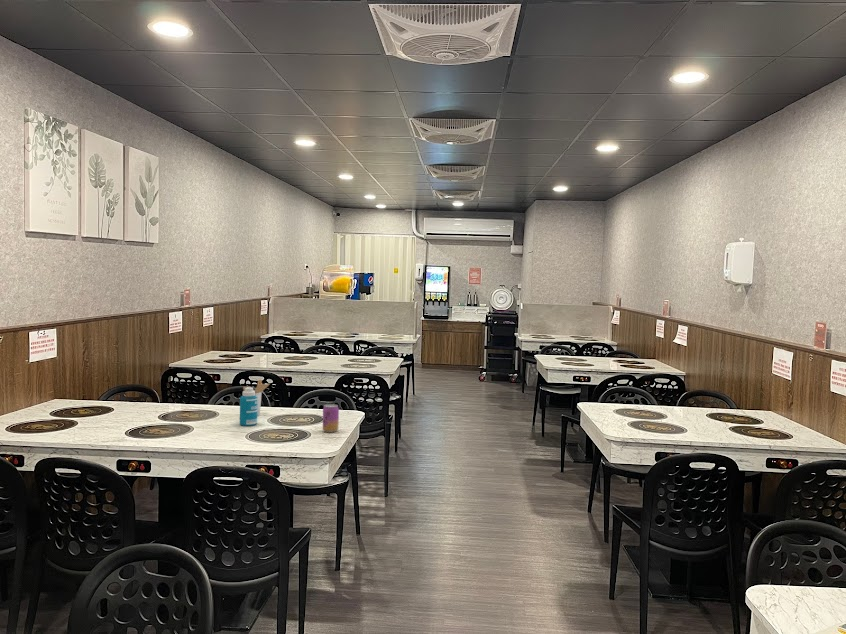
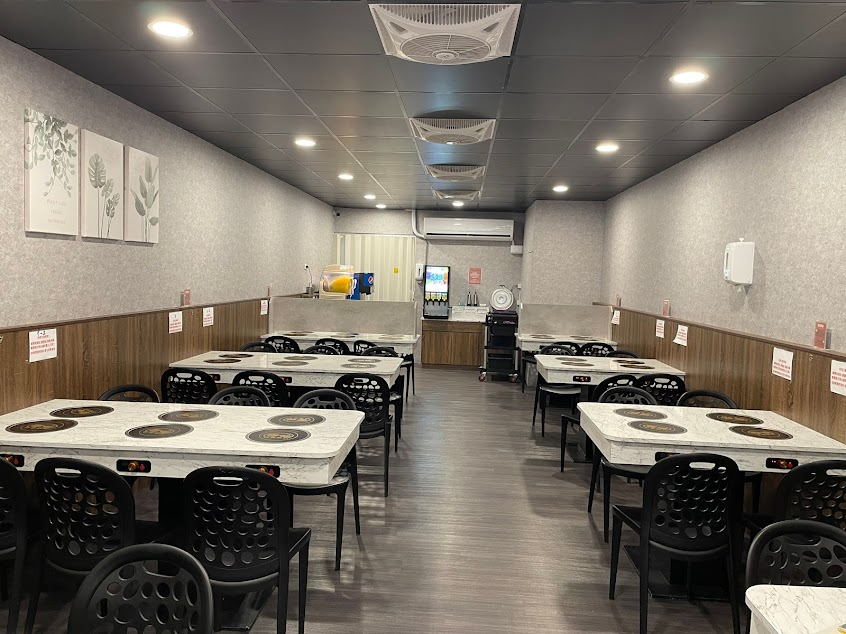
- utensil holder [242,378,271,416]
- beer can [322,403,340,433]
- bottle [239,386,258,427]
